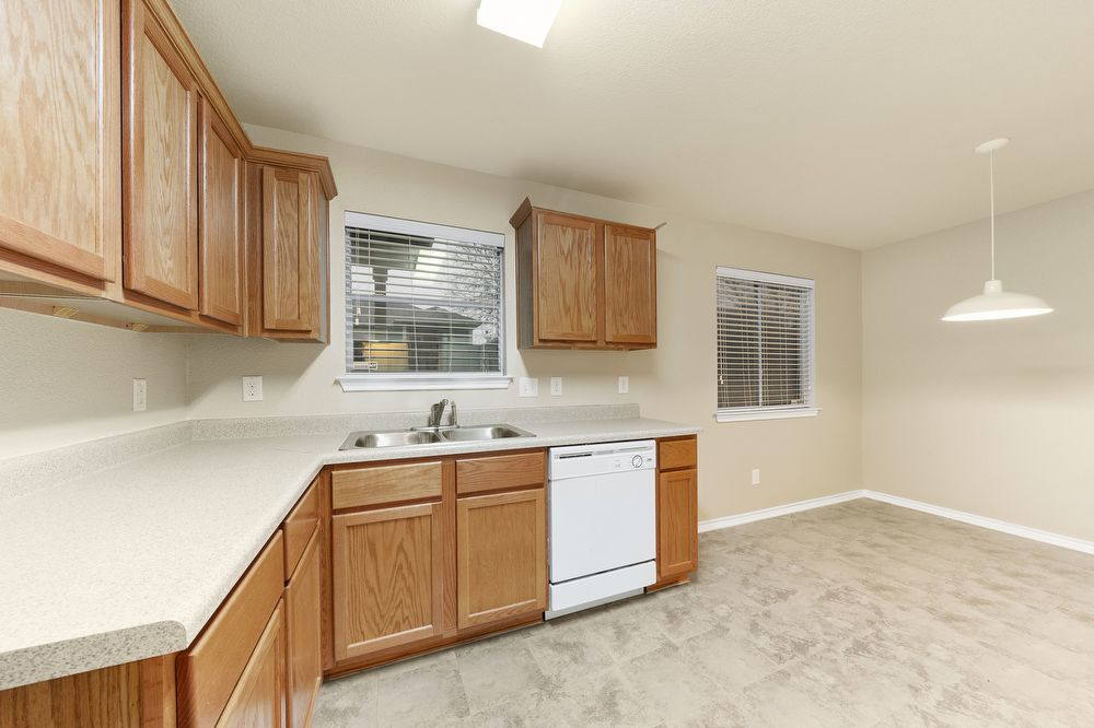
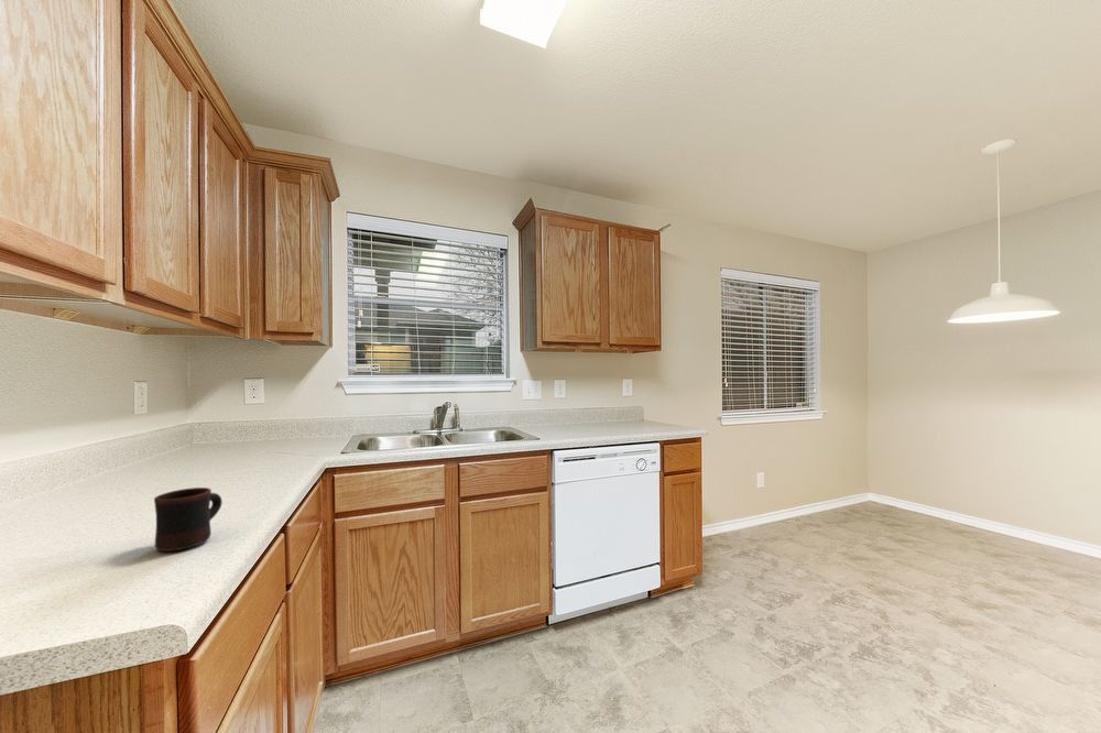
+ mug [153,486,224,553]
